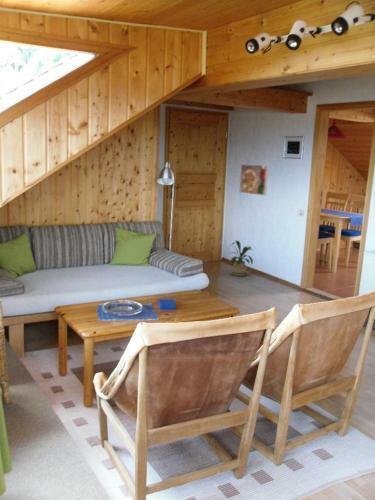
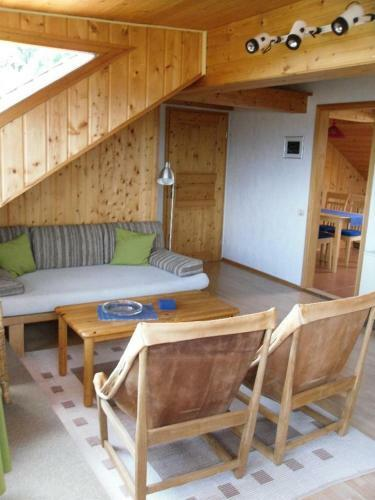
- house plant [228,239,254,277]
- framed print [238,163,269,196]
